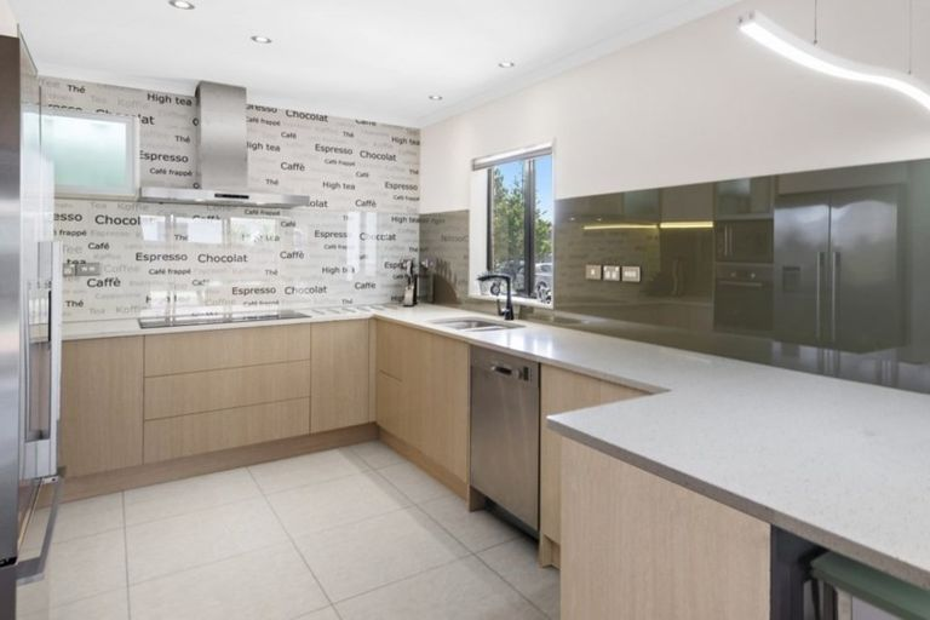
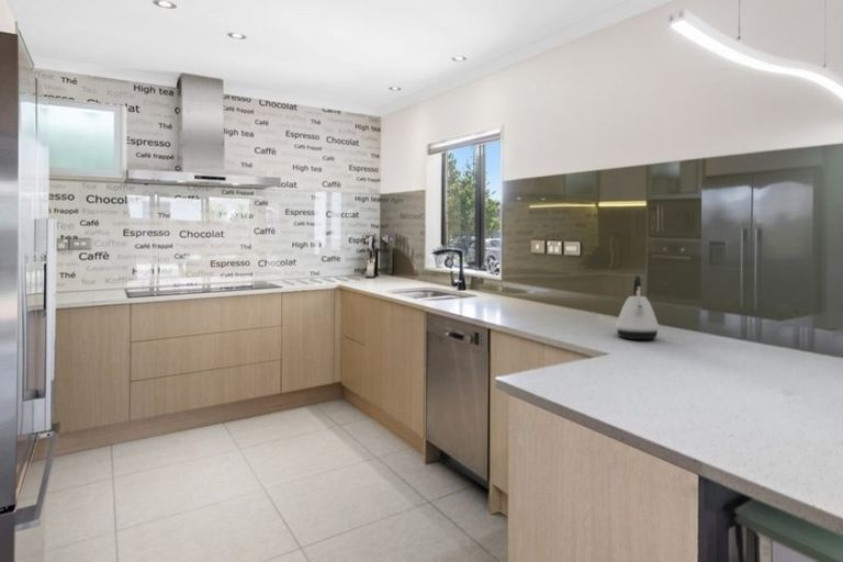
+ kettle [615,274,660,340]
